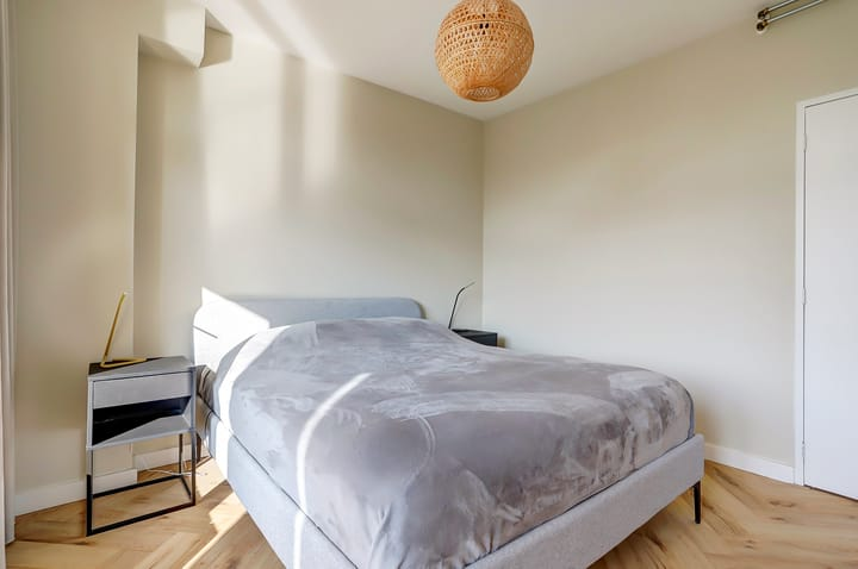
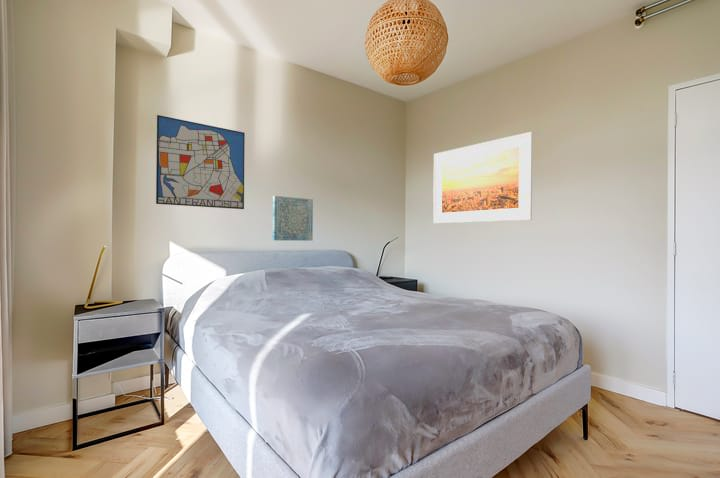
+ wall art [272,195,314,242]
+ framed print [432,131,533,224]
+ wall art [155,114,246,210]
